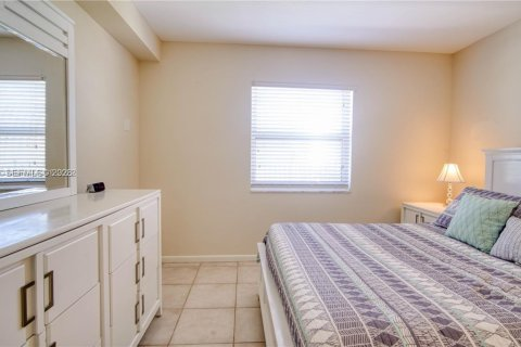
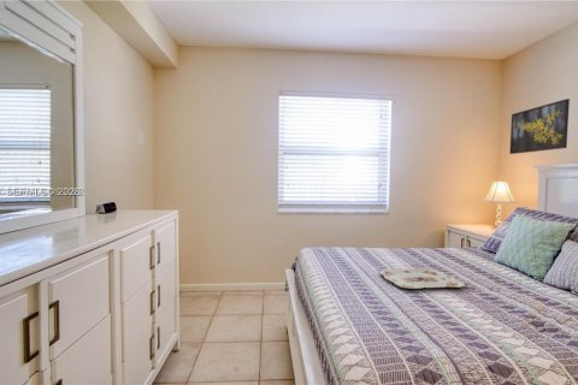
+ serving tray [378,267,466,290]
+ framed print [509,97,571,155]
